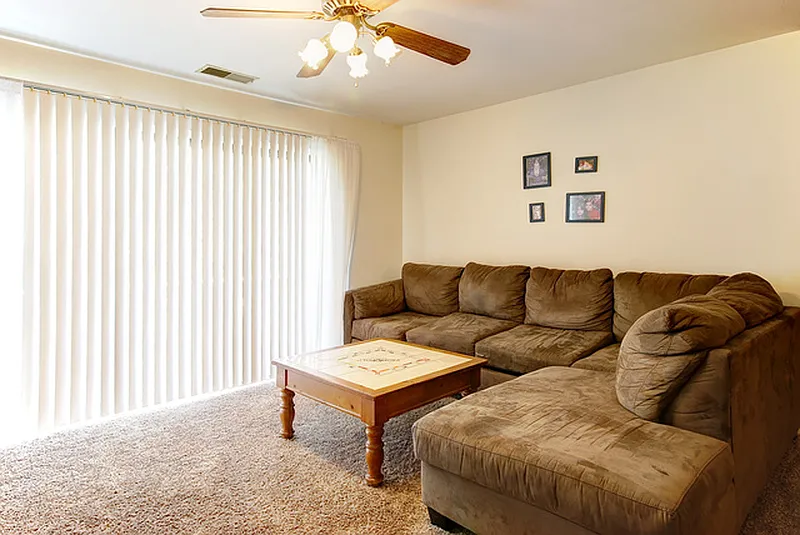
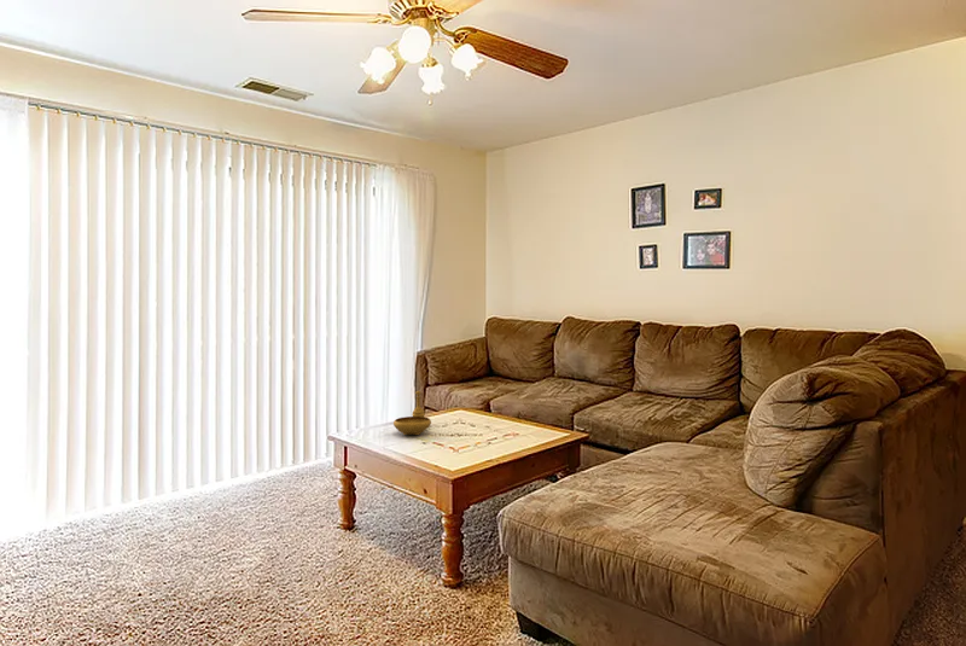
+ decorative bowl [392,390,432,436]
